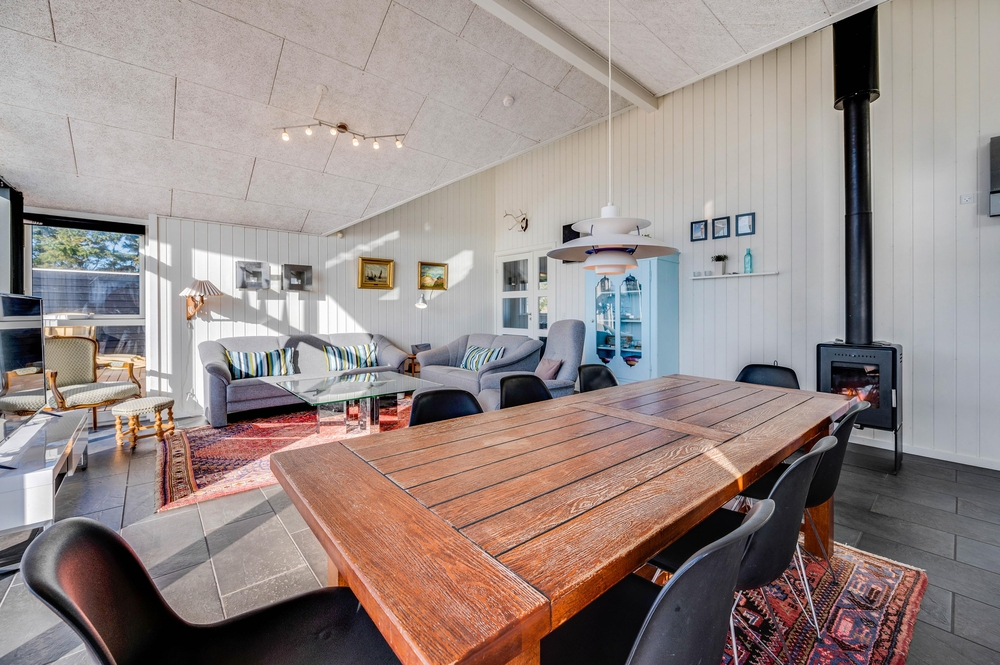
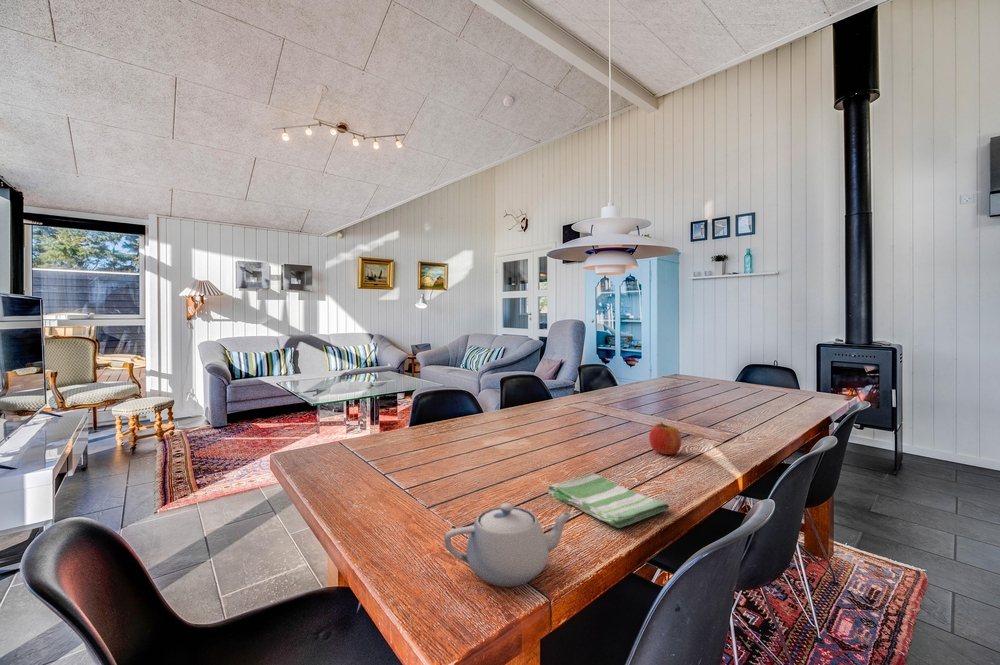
+ teapot [443,502,576,588]
+ fruit [648,421,682,456]
+ dish towel [547,472,670,529]
